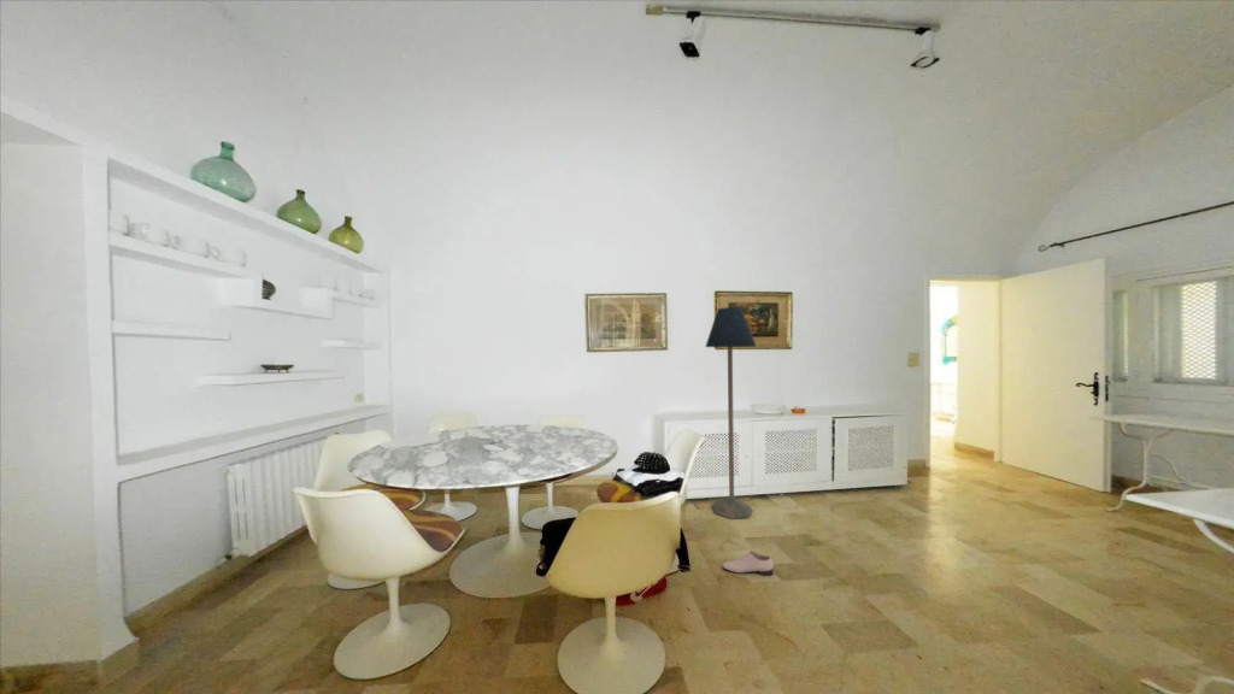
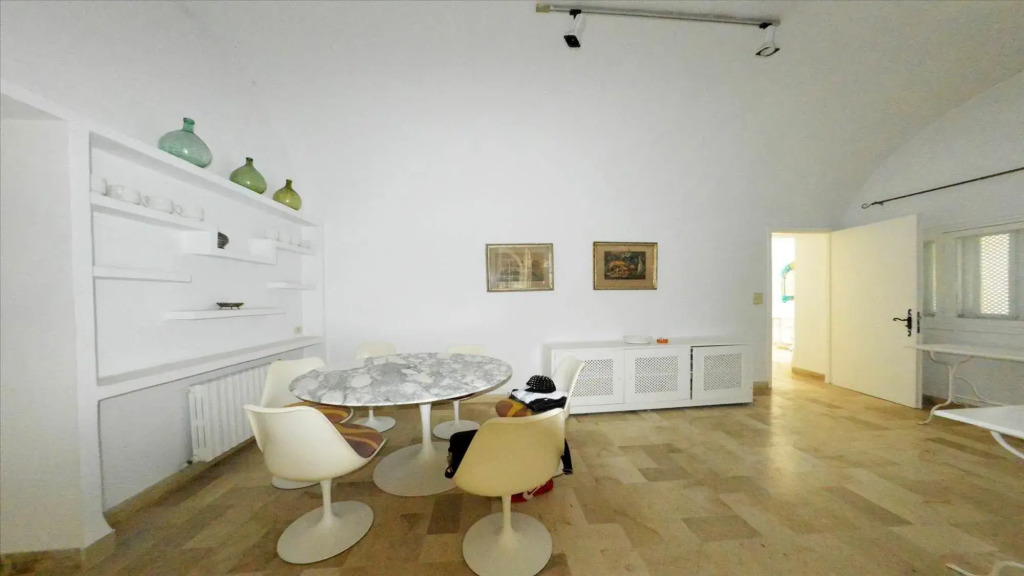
- shoe [722,549,775,576]
- floor lamp [704,306,758,520]
